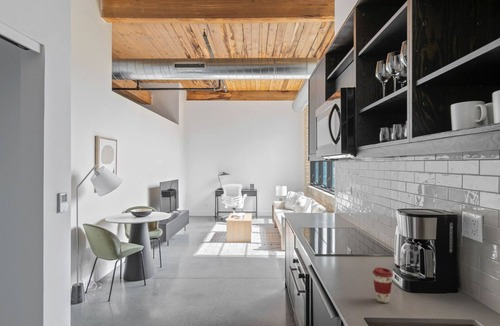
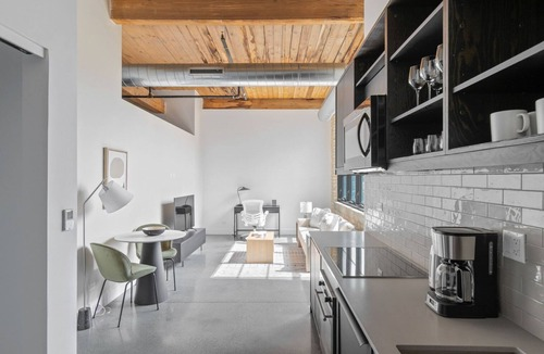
- coffee cup [372,267,394,304]
